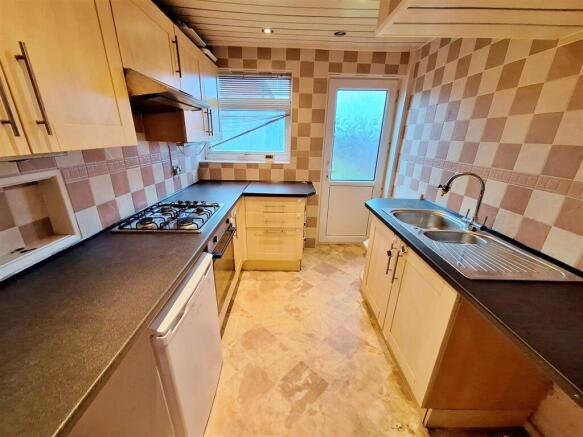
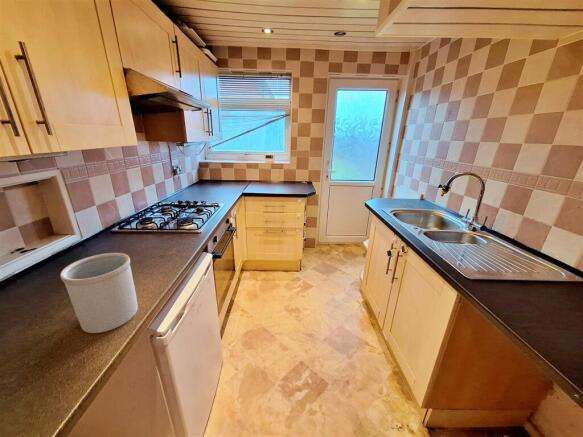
+ utensil holder [59,252,139,334]
